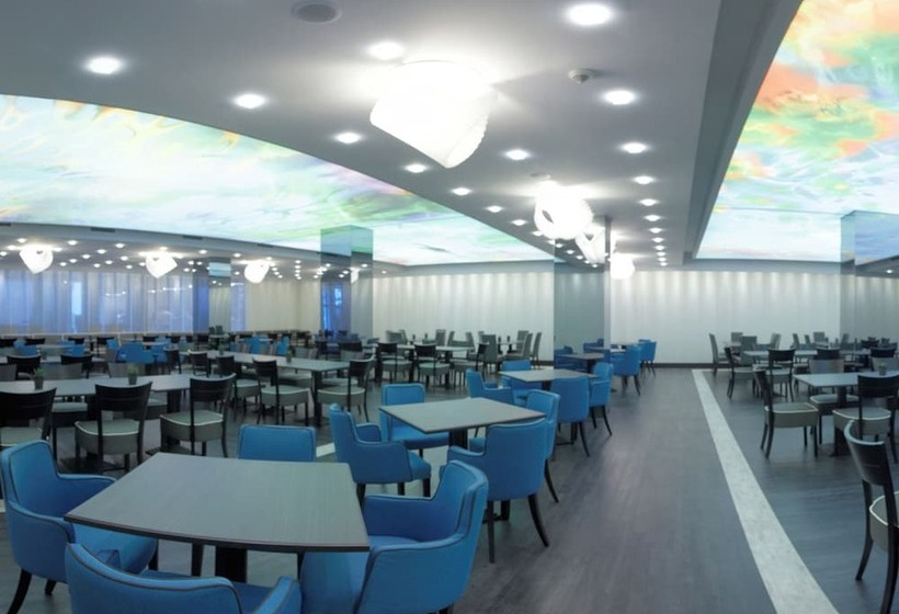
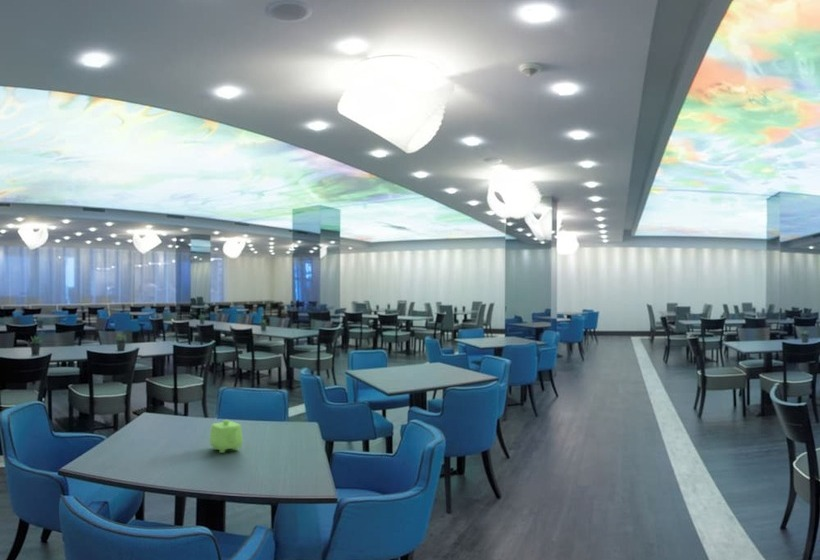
+ teapot [209,419,244,454]
